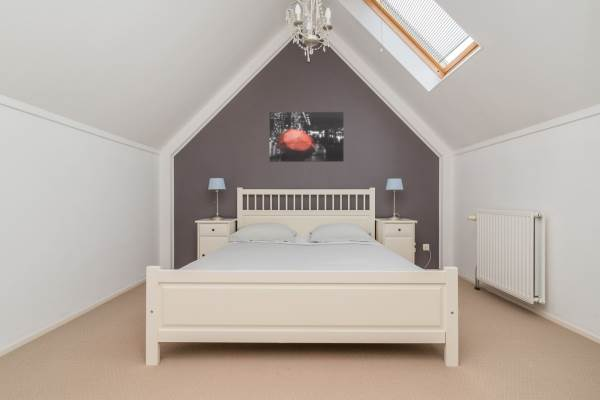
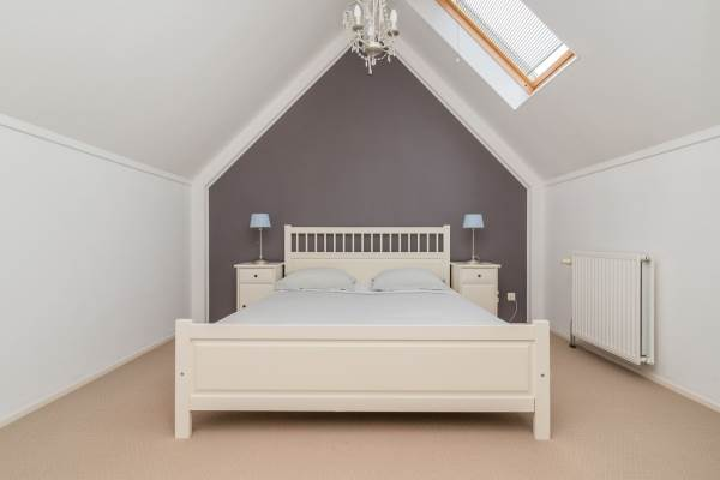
- wall art [269,111,345,163]
